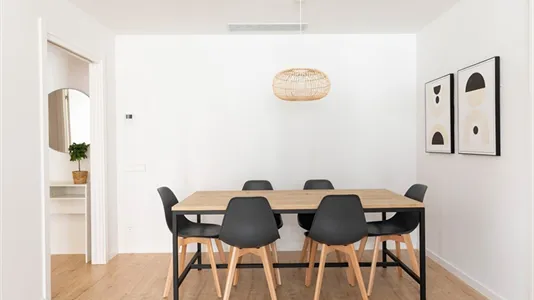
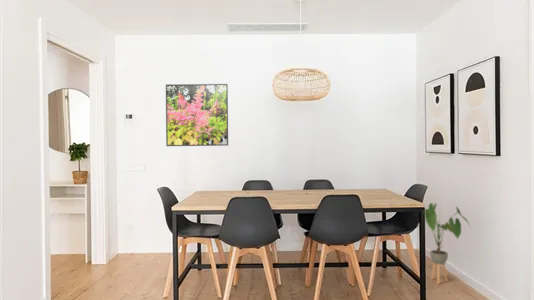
+ house plant [417,202,472,285]
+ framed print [165,83,229,147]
